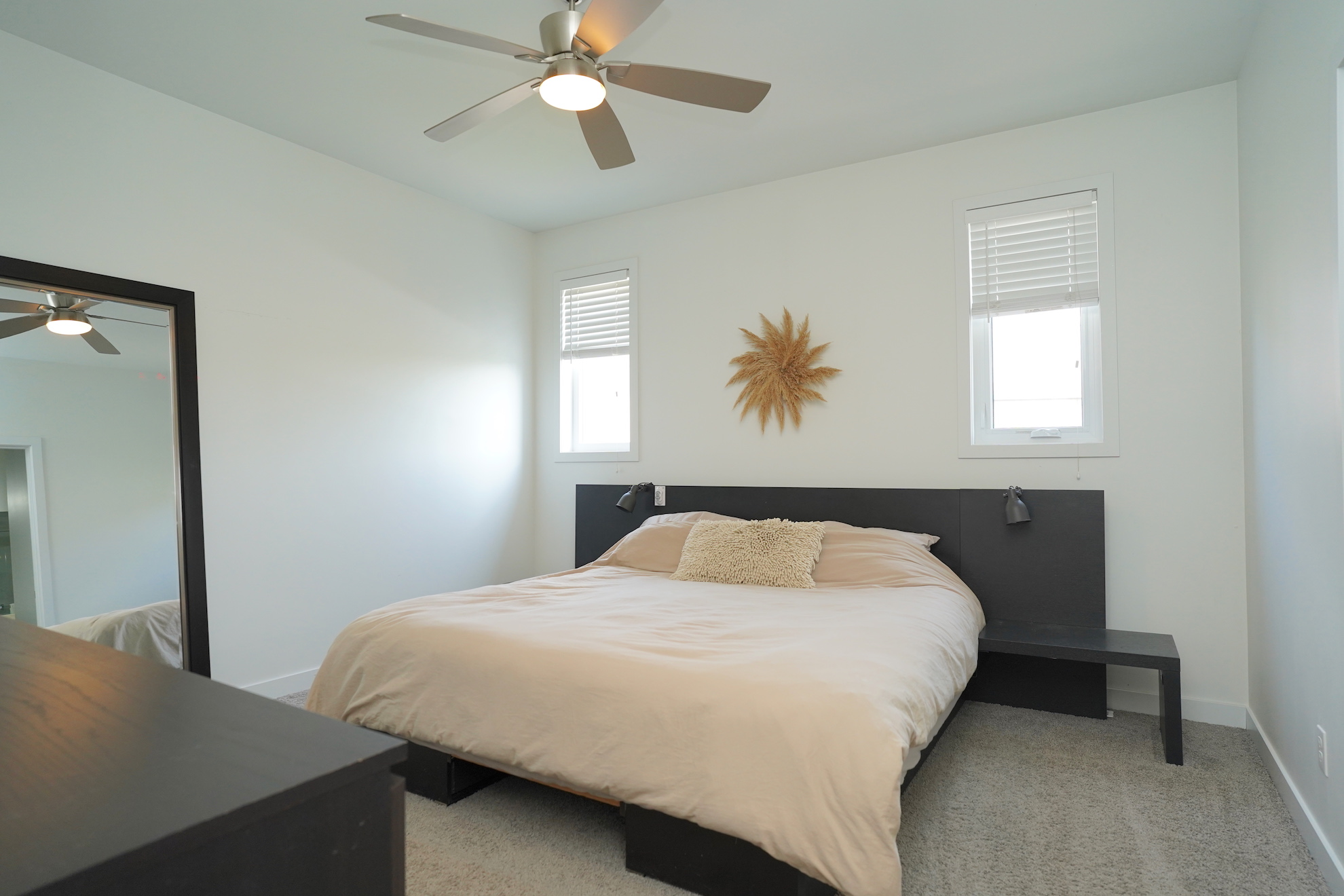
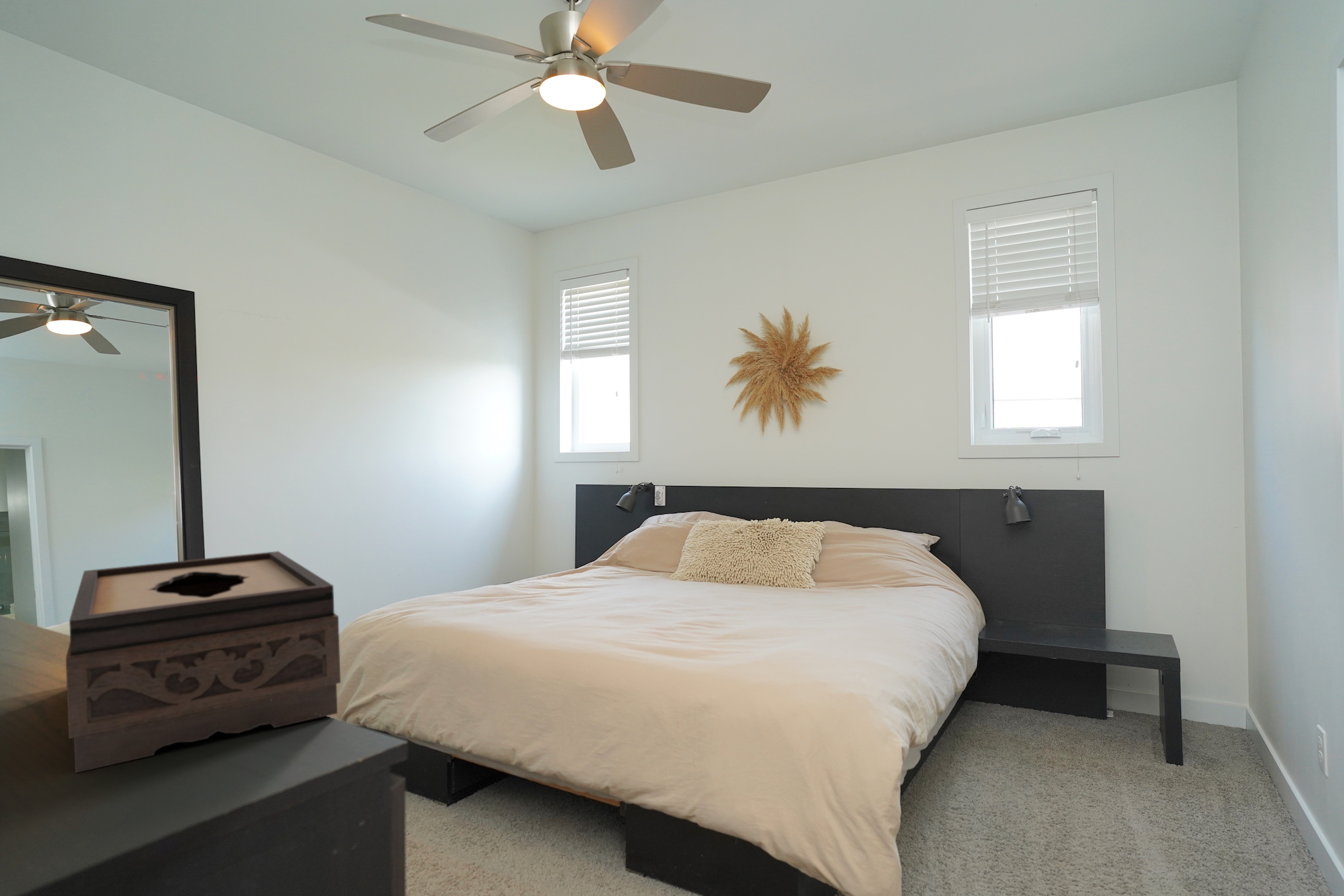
+ tissue box [65,550,341,774]
